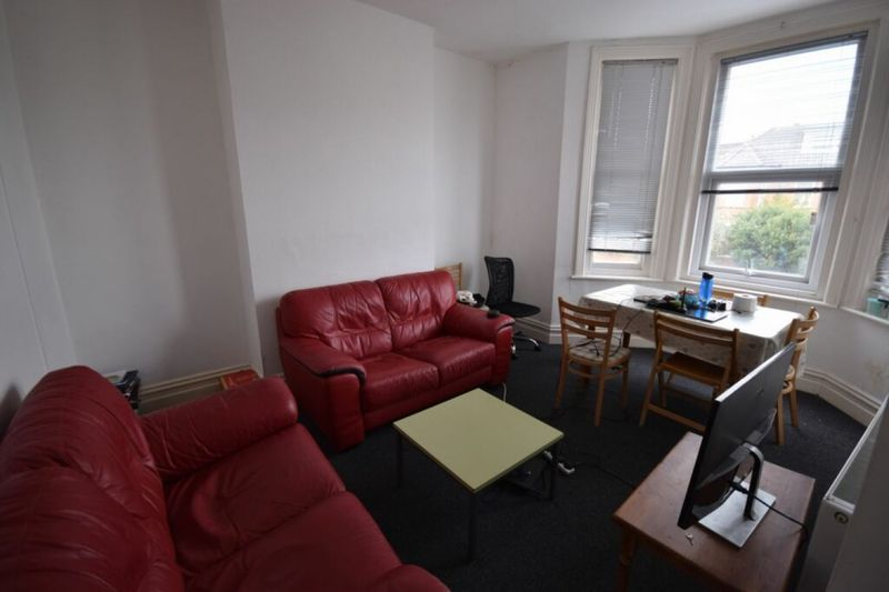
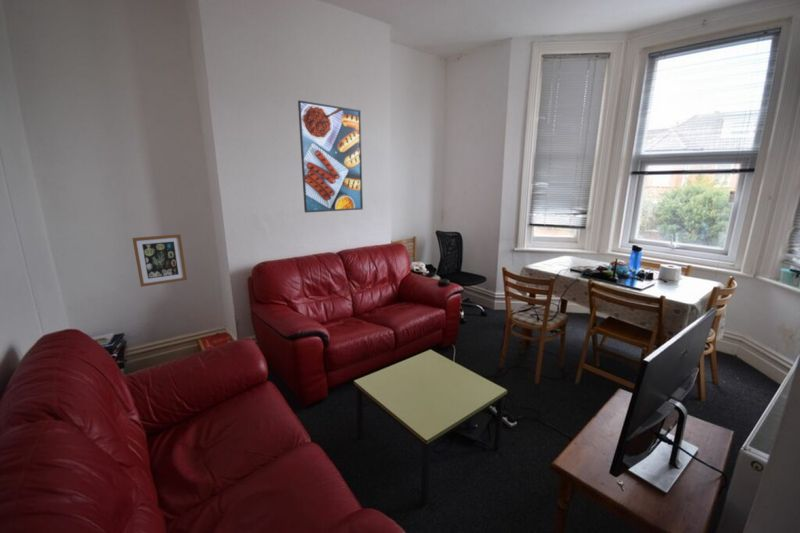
+ wall art [131,233,188,288]
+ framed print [297,99,364,213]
